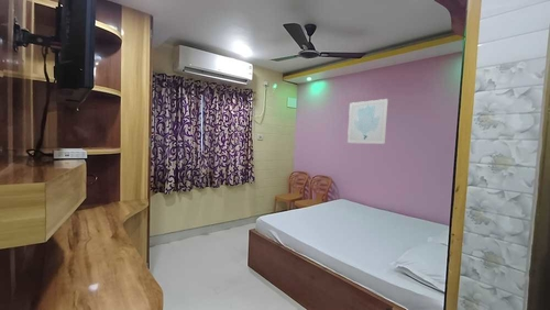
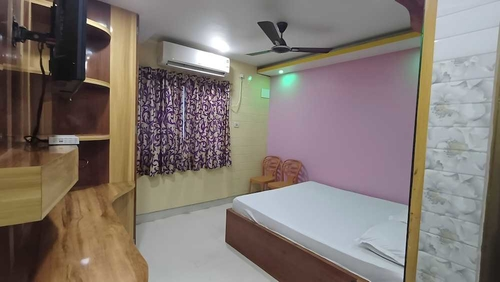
- wall art [346,98,389,145]
